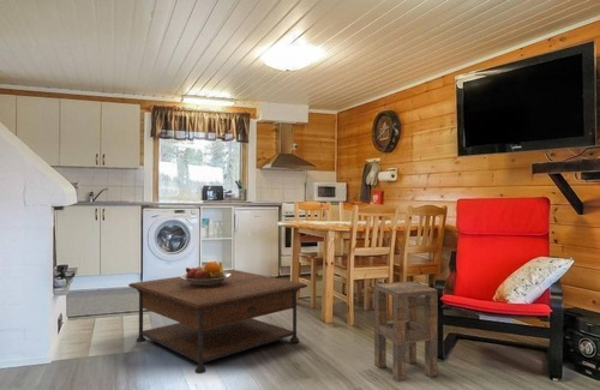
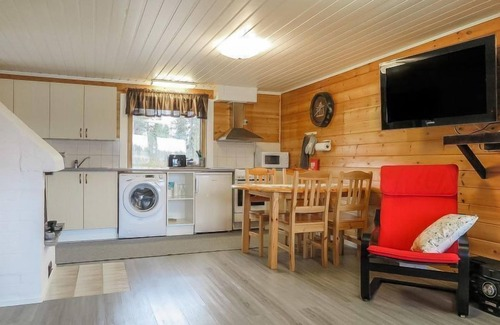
- fruit bowl [180,260,230,286]
- coffee table [127,269,308,374]
- side table [373,281,439,383]
